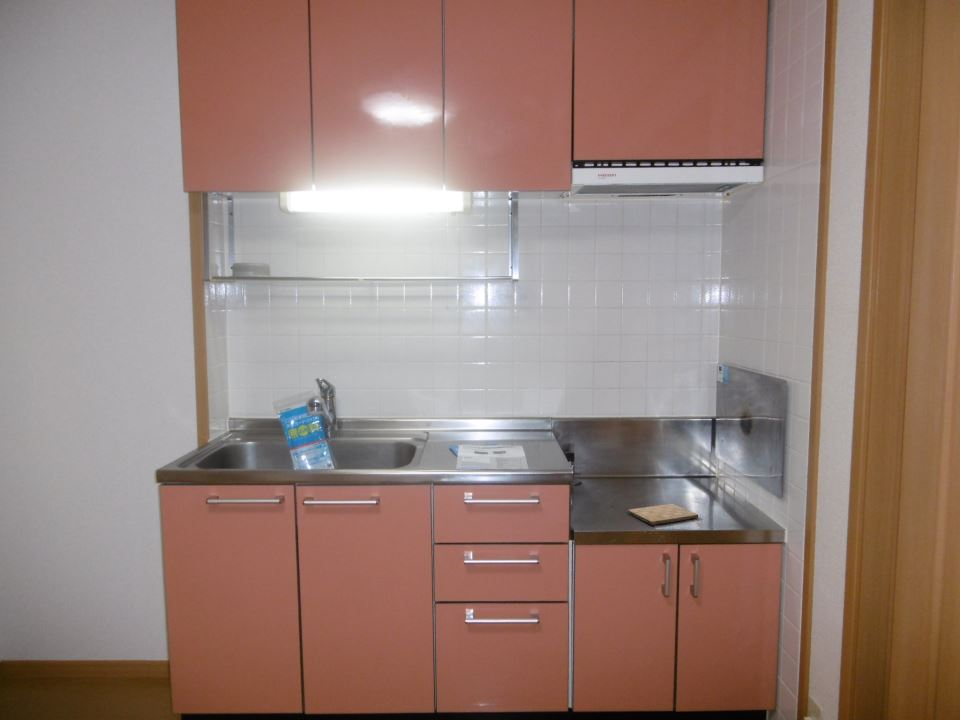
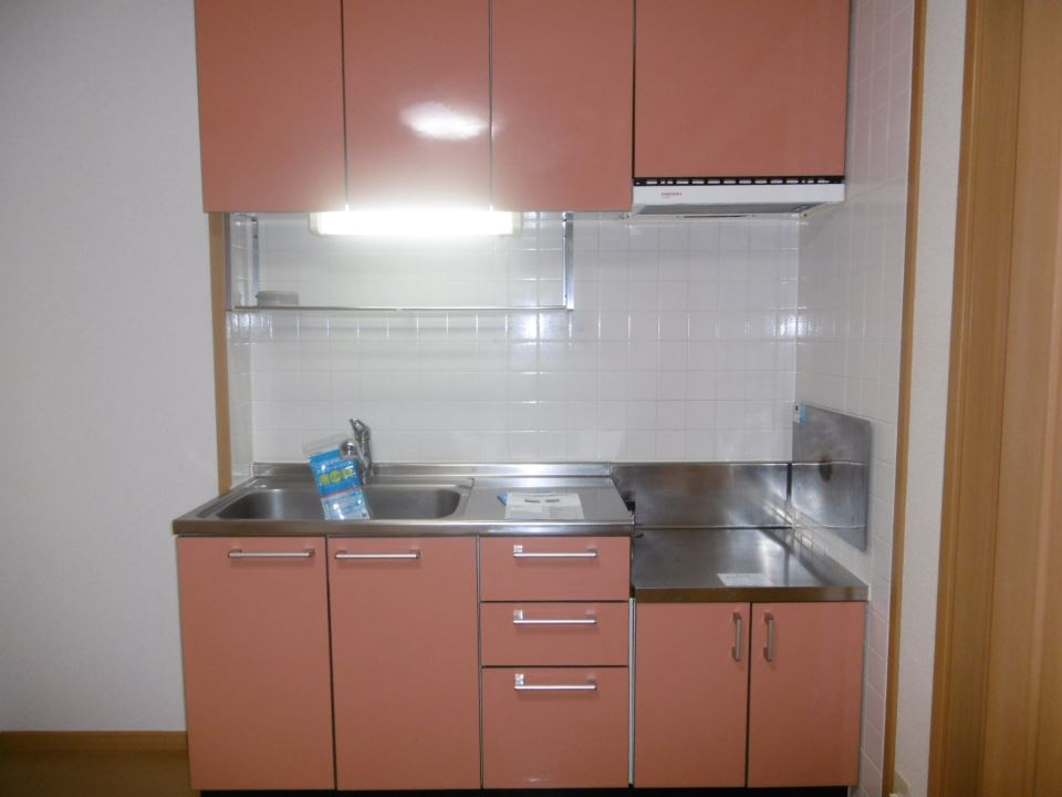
- cutting board [627,503,699,526]
